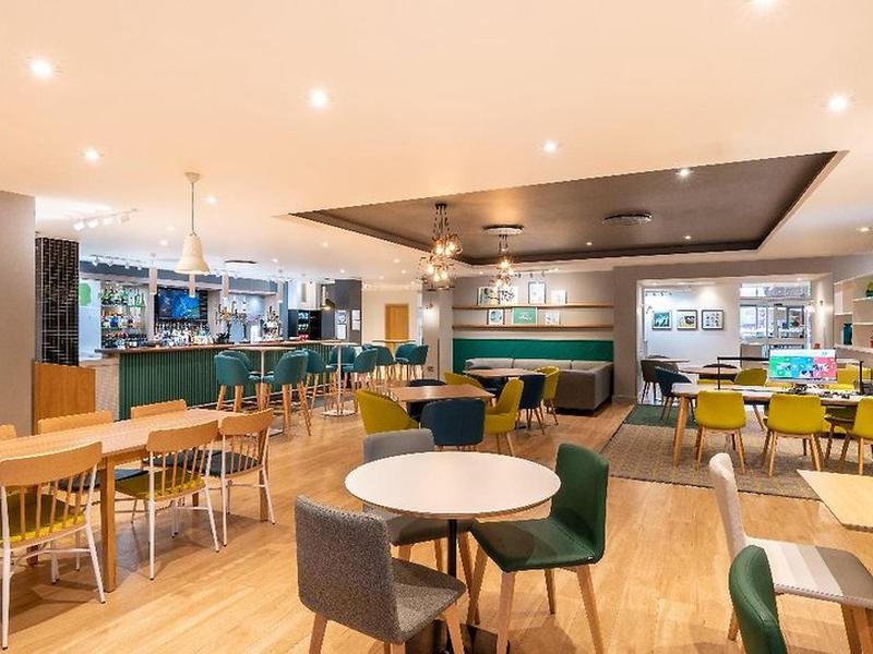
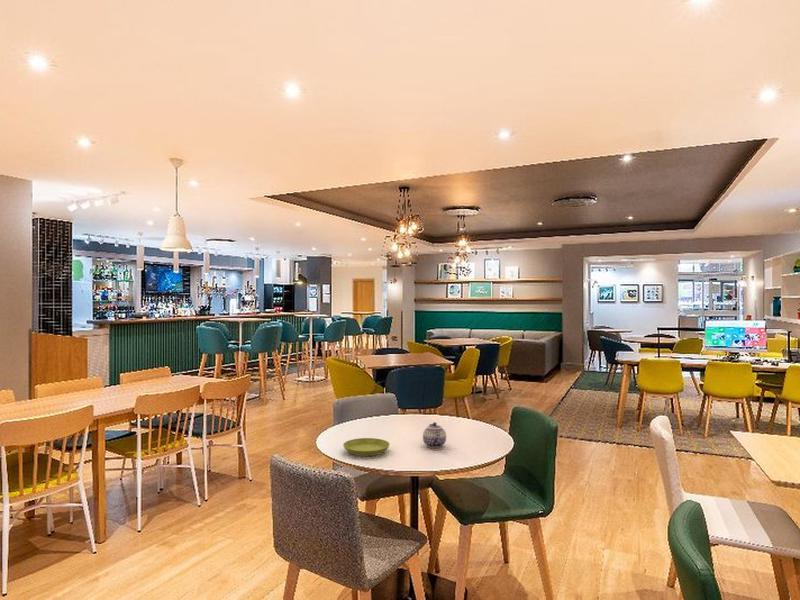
+ teapot [422,421,447,449]
+ saucer [342,437,391,457]
